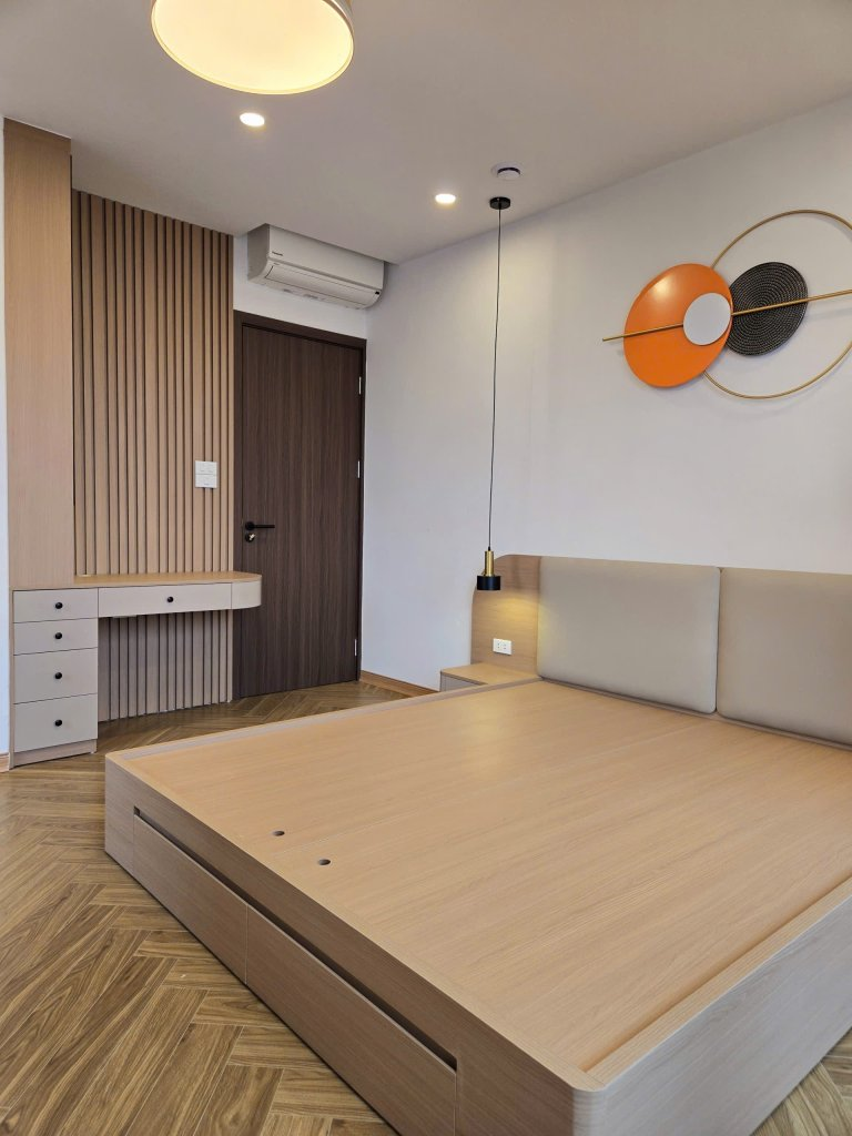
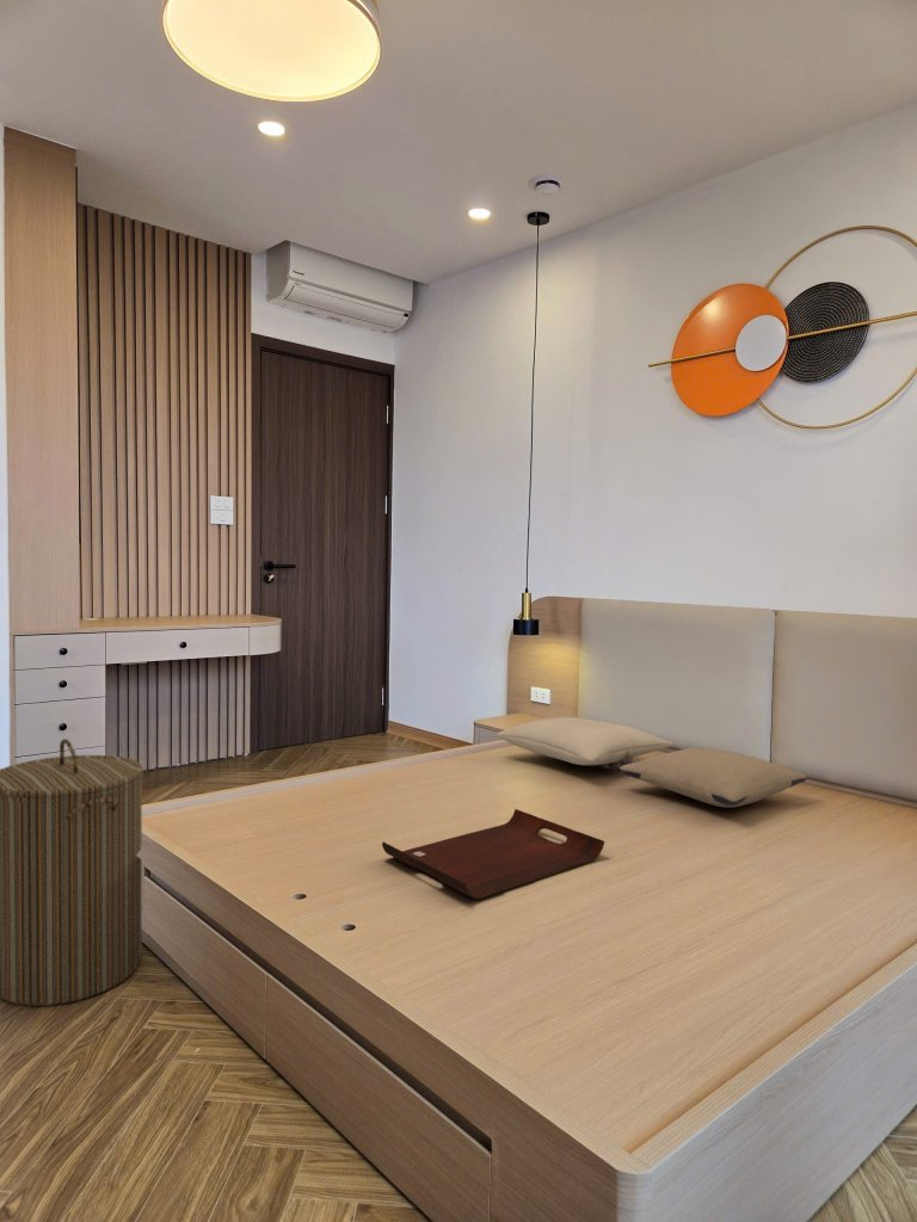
+ serving tray [381,808,605,900]
+ laundry hamper [0,737,144,1007]
+ pillow [496,716,675,771]
+ pillow [618,747,808,809]
